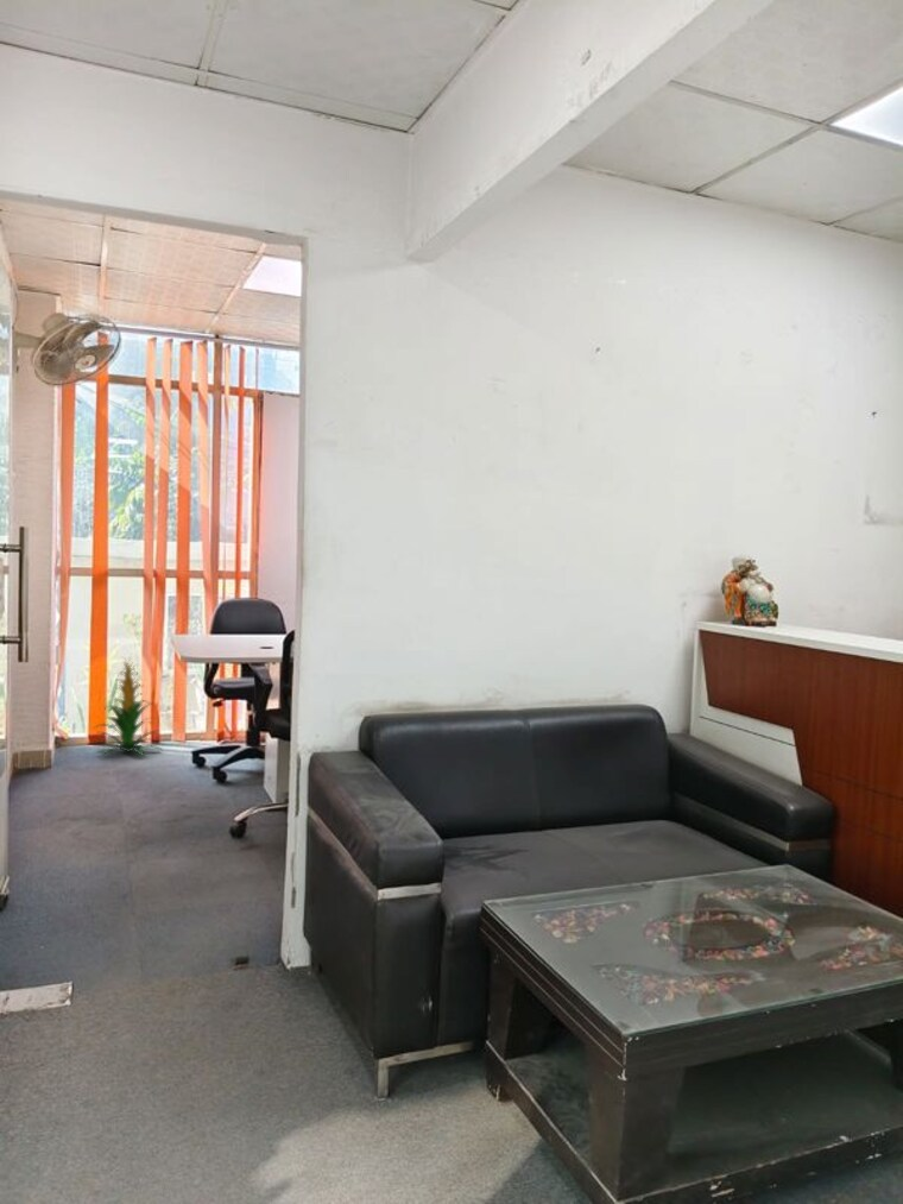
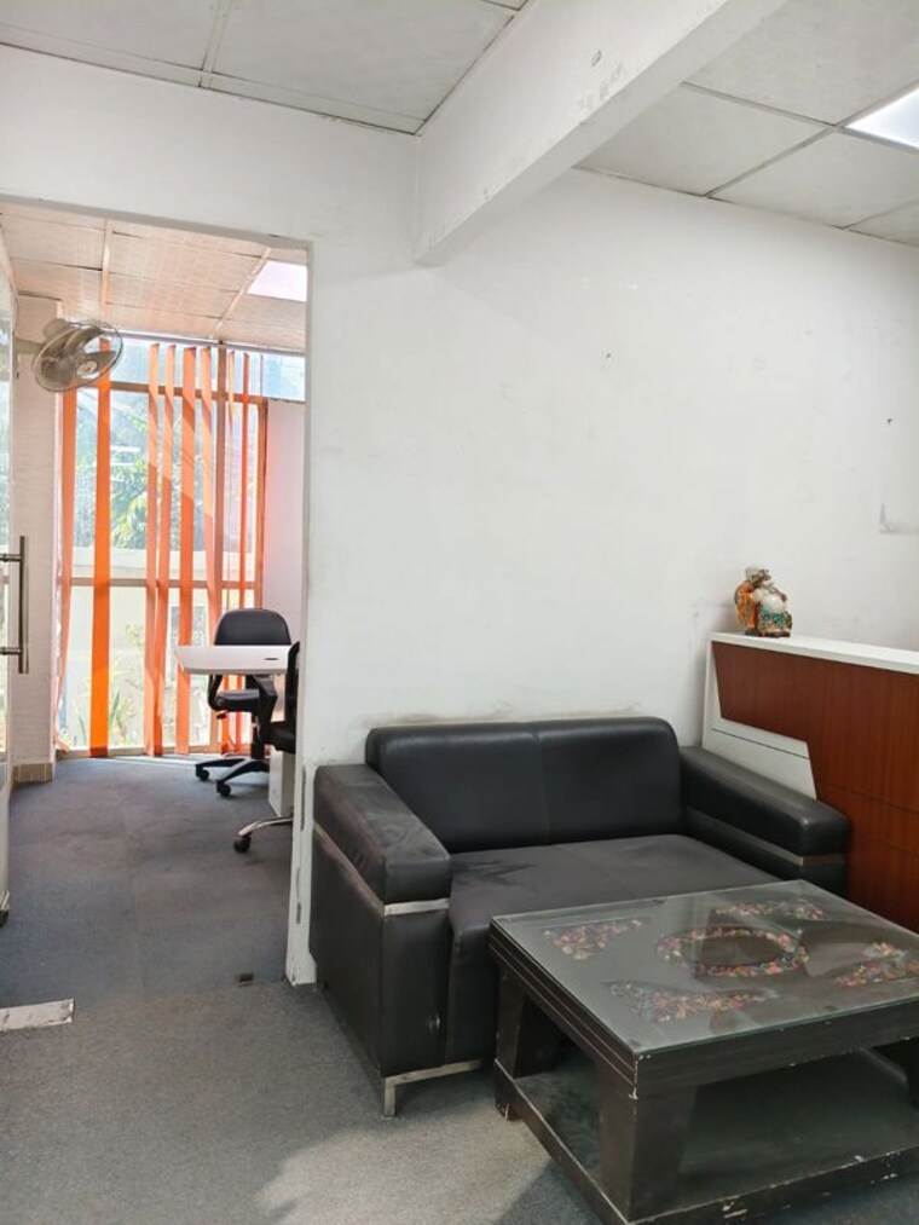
- indoor plant [91,655,164,757]
